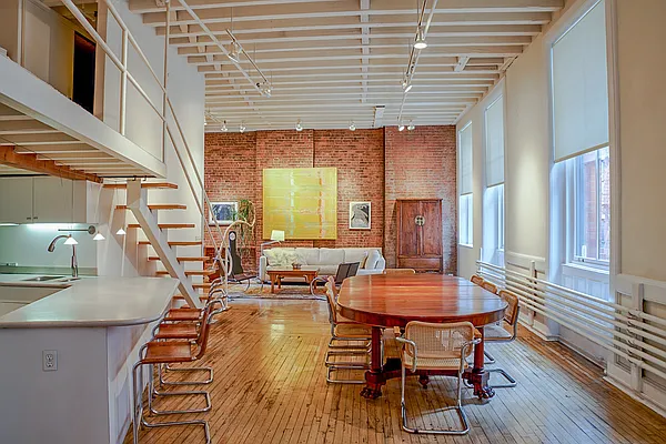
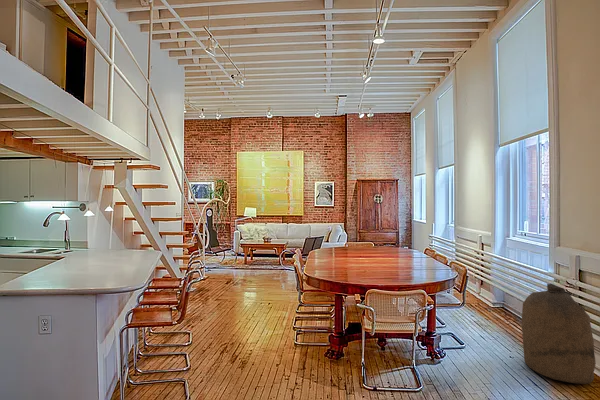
+ bag [521,283,597,385]
